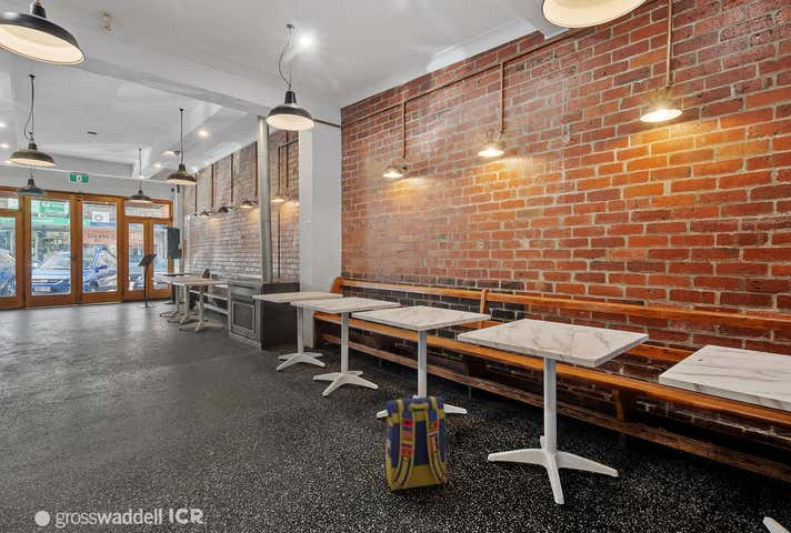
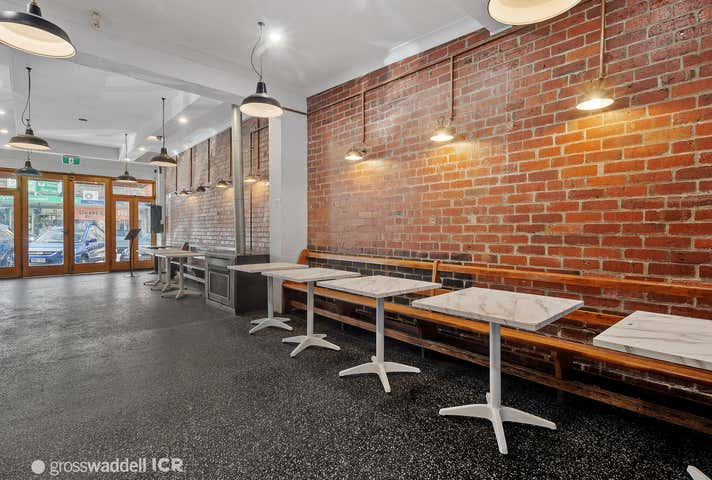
- backpack [384,395,448,492]
